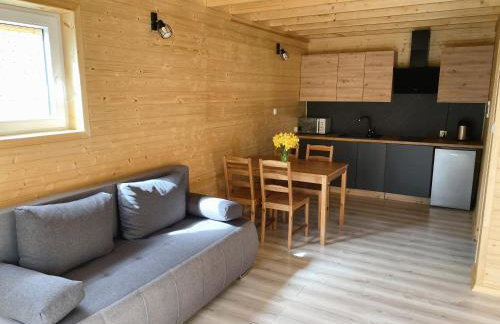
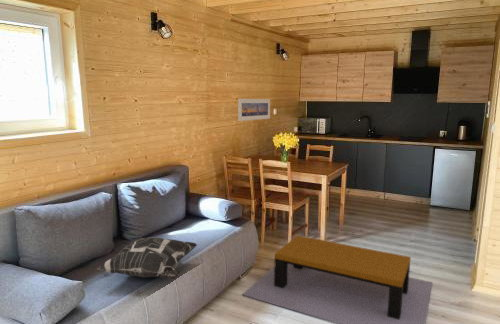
+ coffee table [241,234,433,324]
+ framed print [237,98,271,122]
+ decorative pillow [95,236,198,280]
